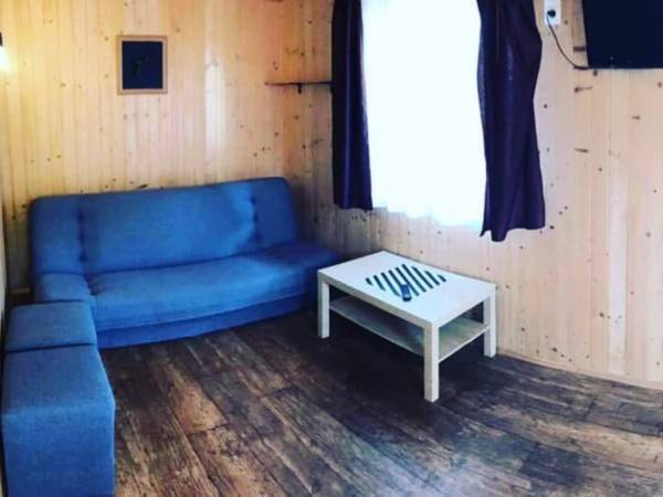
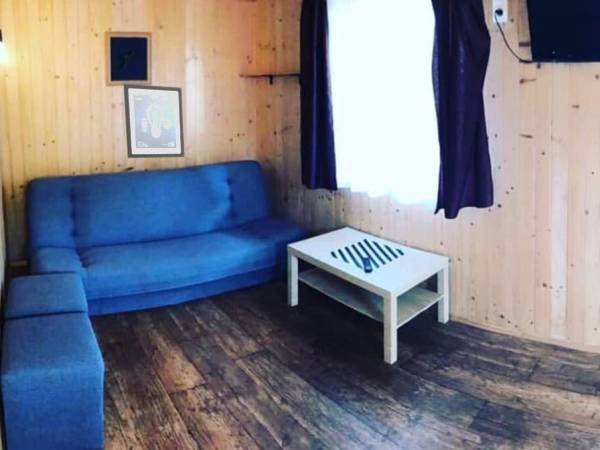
+ wall art [123,83,185,159]
